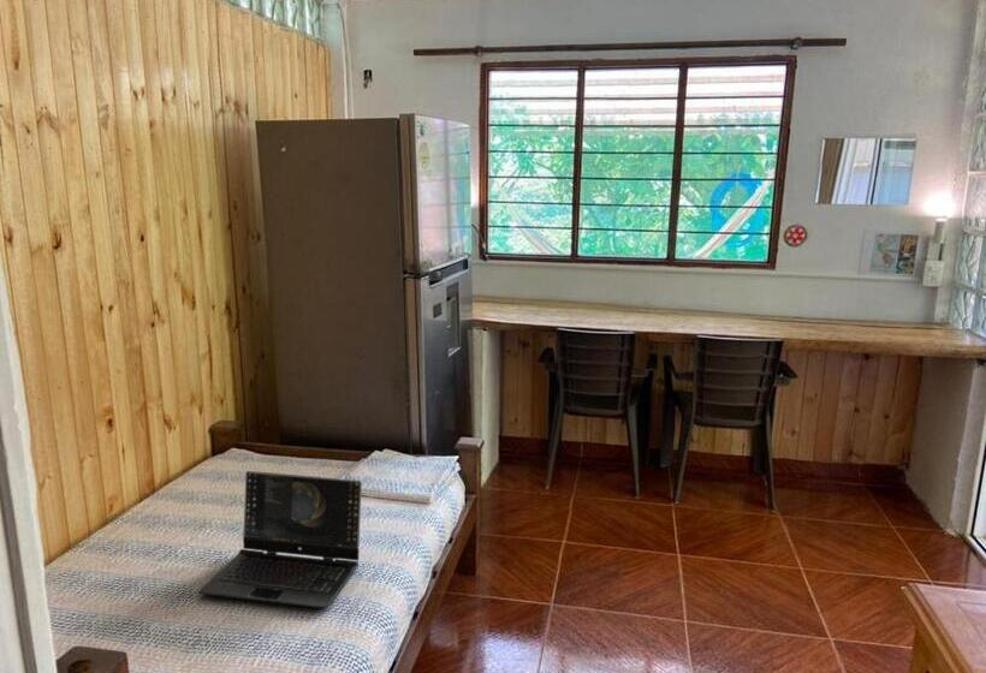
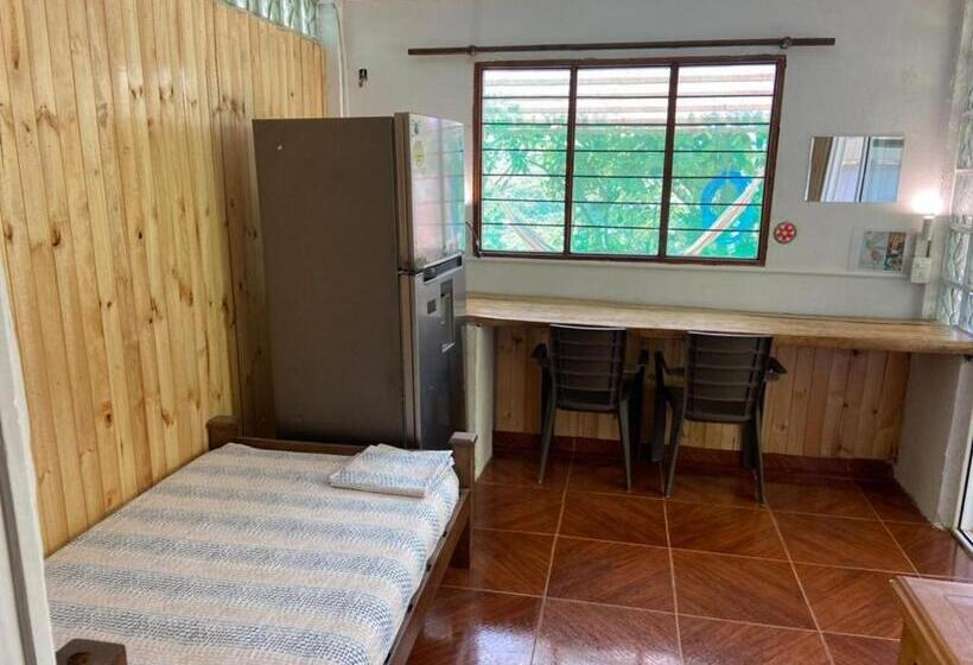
- laptop [197,470,363,611]
